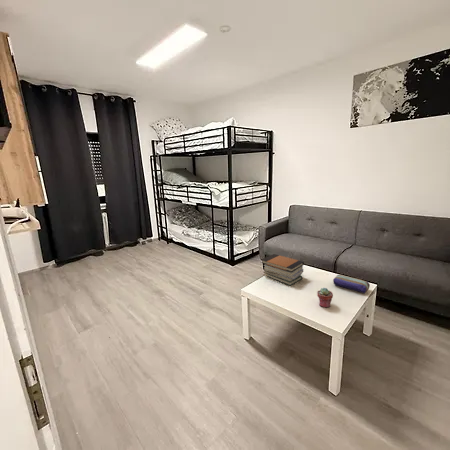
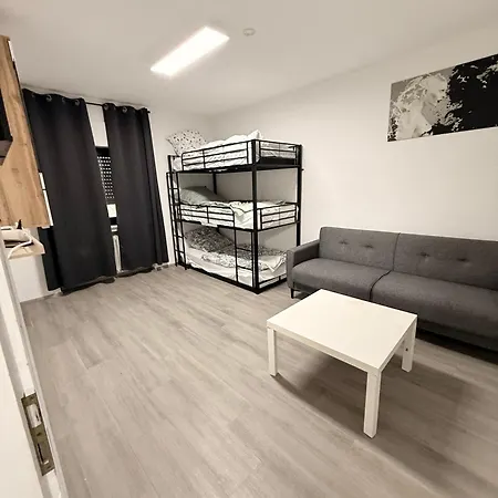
- pencil case [332,274,371,294]
- potted succulent [316,287,334,308]
- book stack [260,253,305,286]
